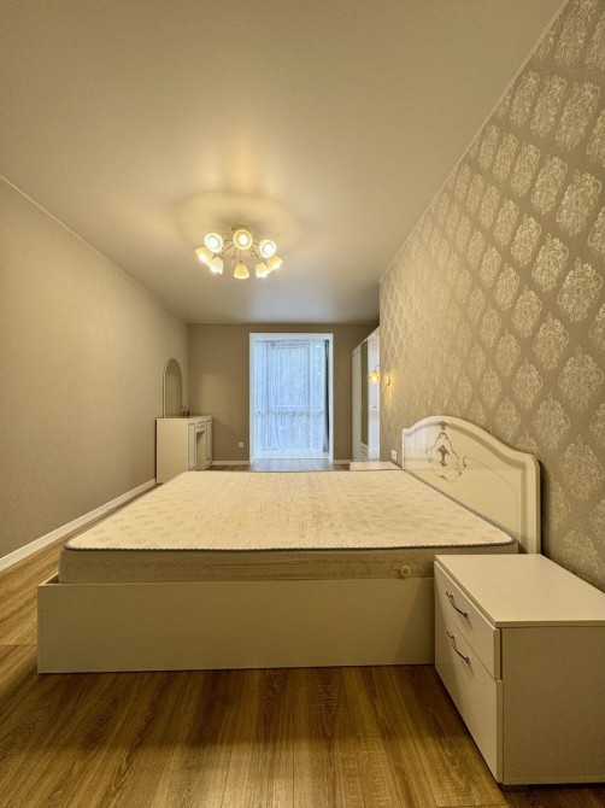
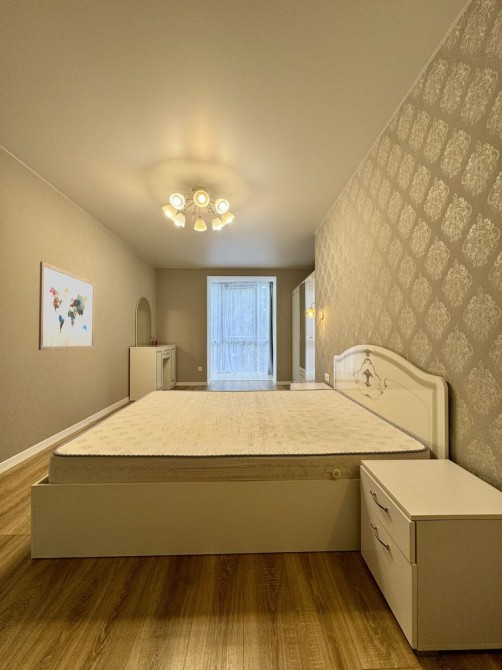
+ wall art [38,261,96,351]
